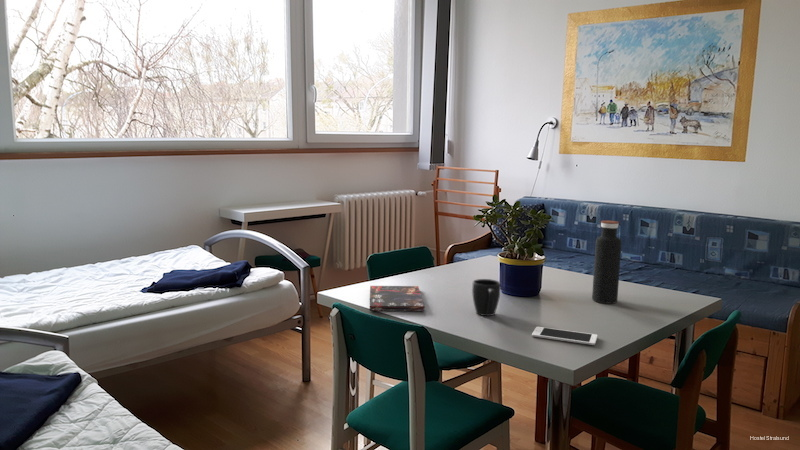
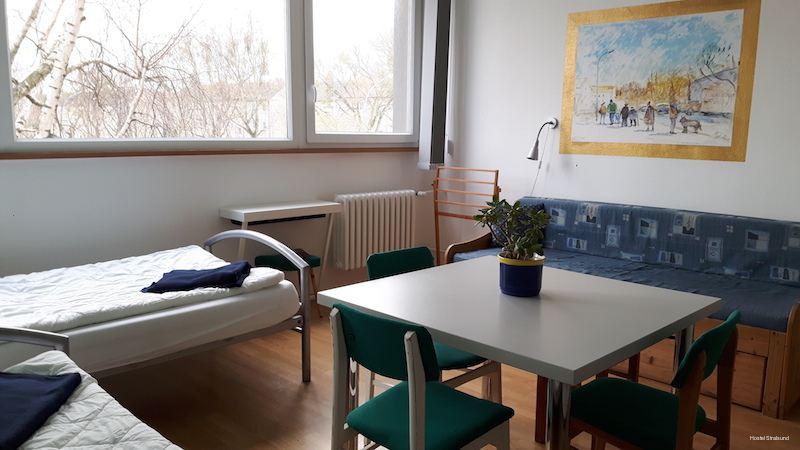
- cell phone [531,326,598,346]
- water bottle [591,219,622,304]
- mug [471,278,502,317]
- book [369,285,425,312]
